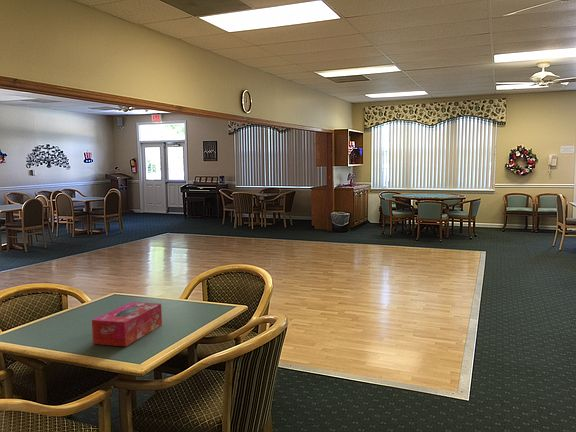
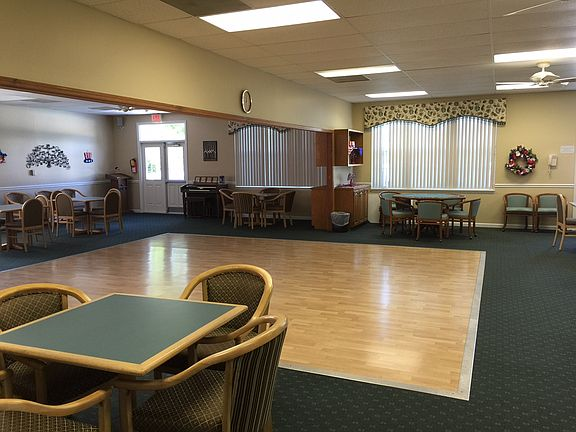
- tissue box [91,301,163,348]
